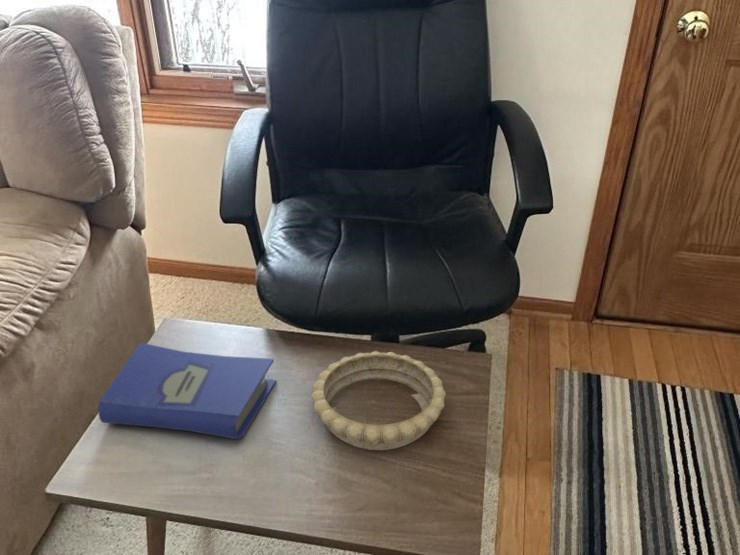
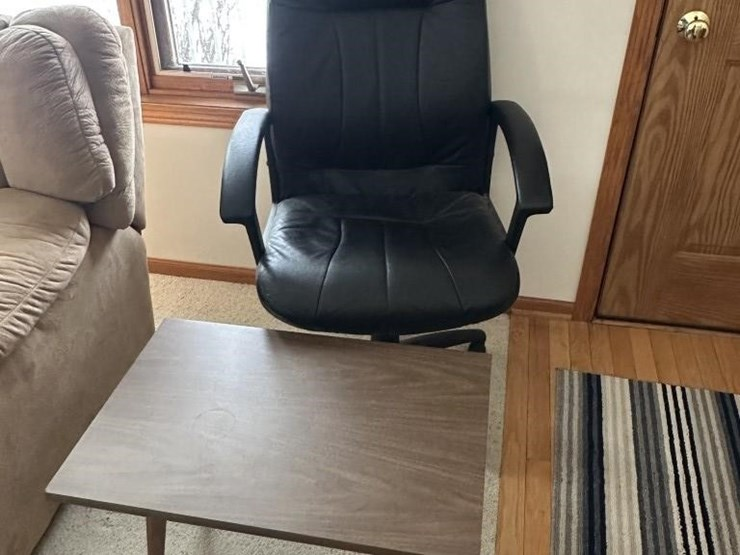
- hardcover book [97,342,278,440]
- decorative bowl [310,350,447,451]
